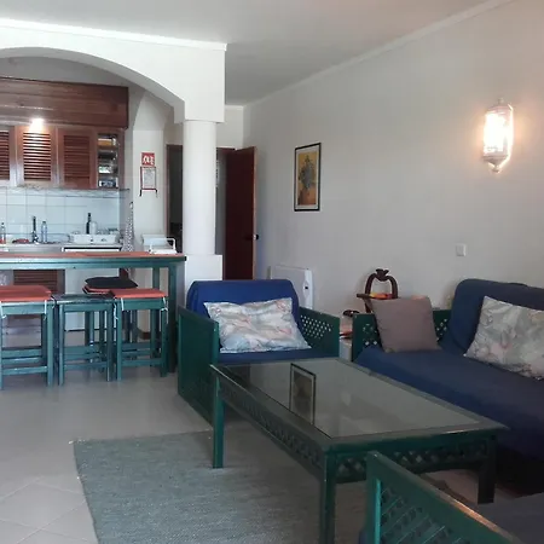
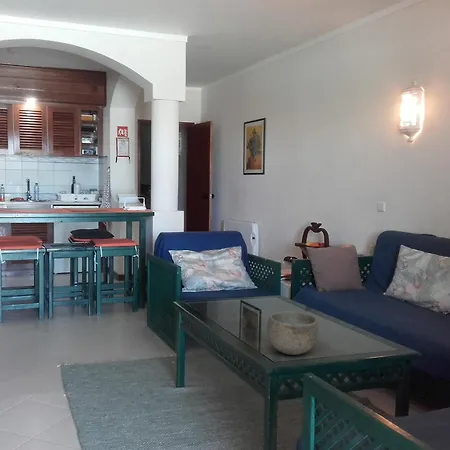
+ bowl [266,310,319,356]
